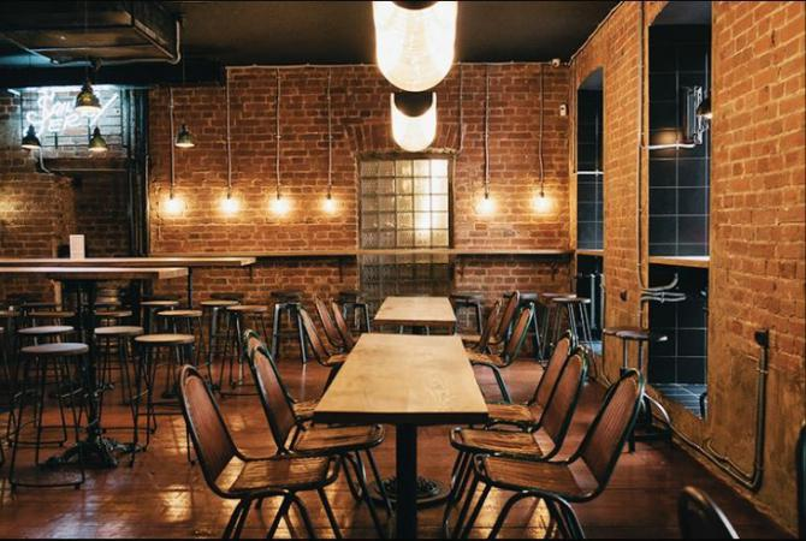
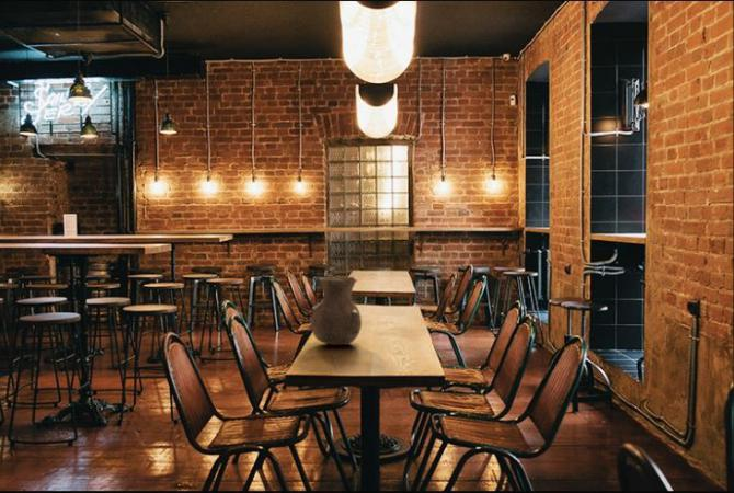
+ vase [308,276,363,346]
